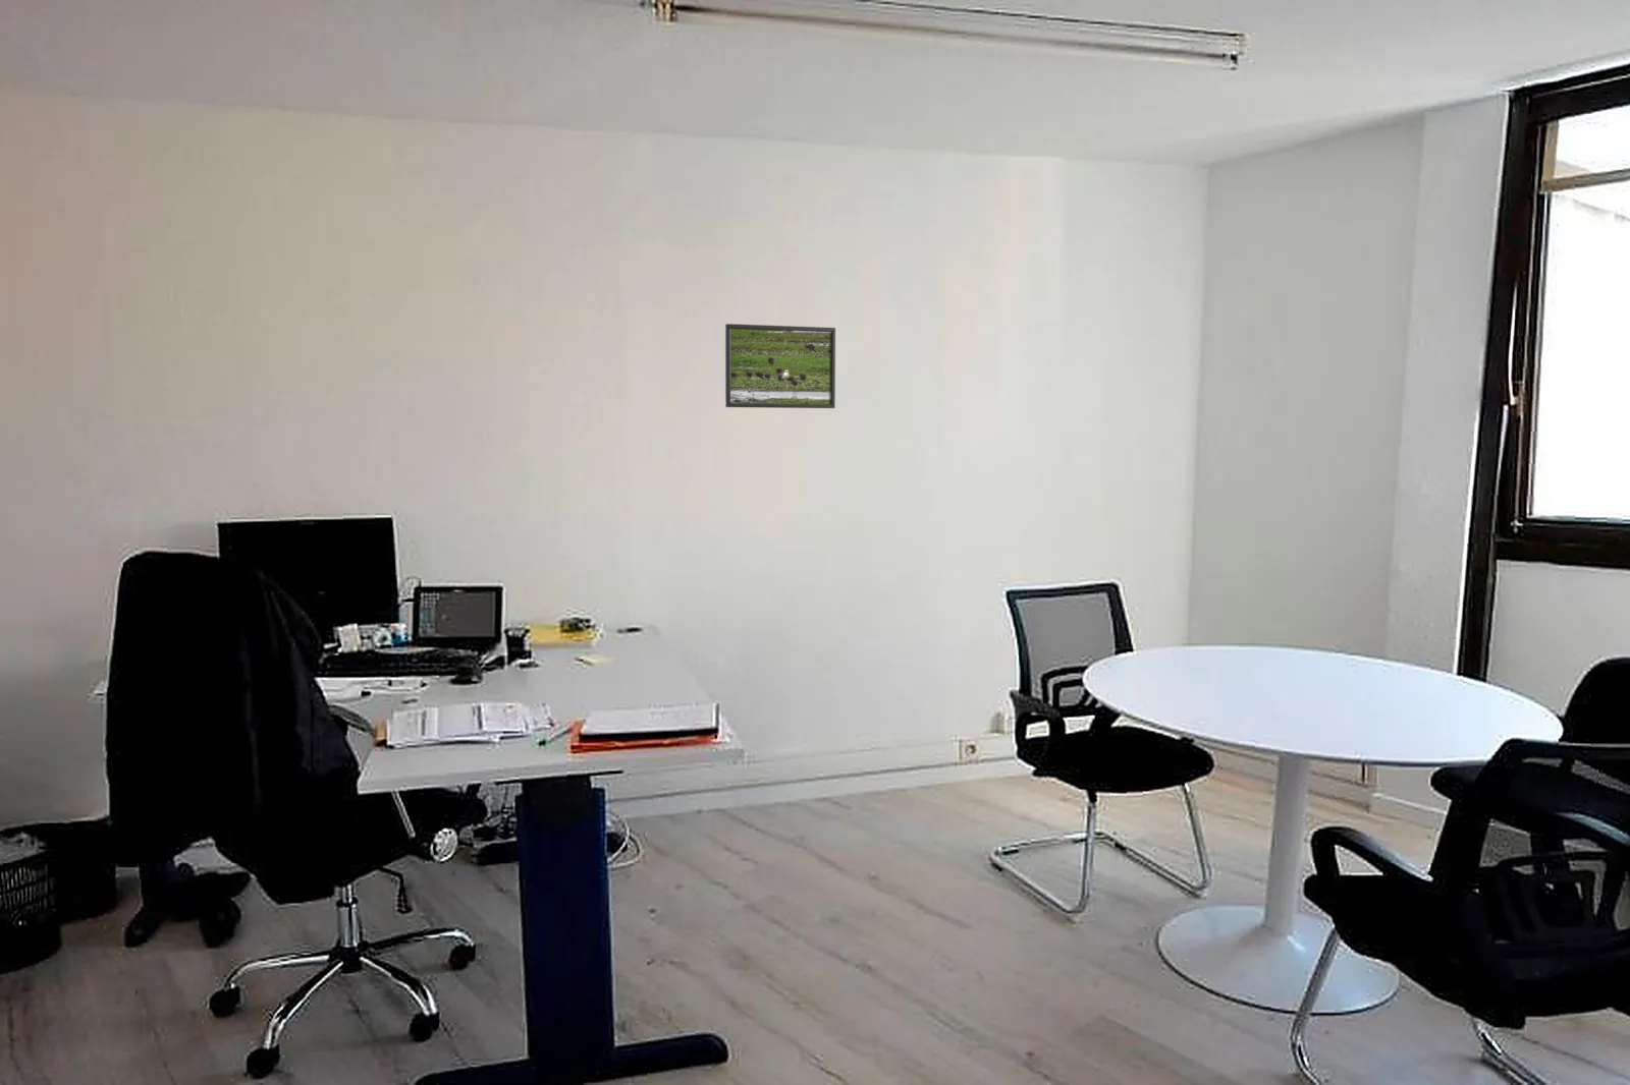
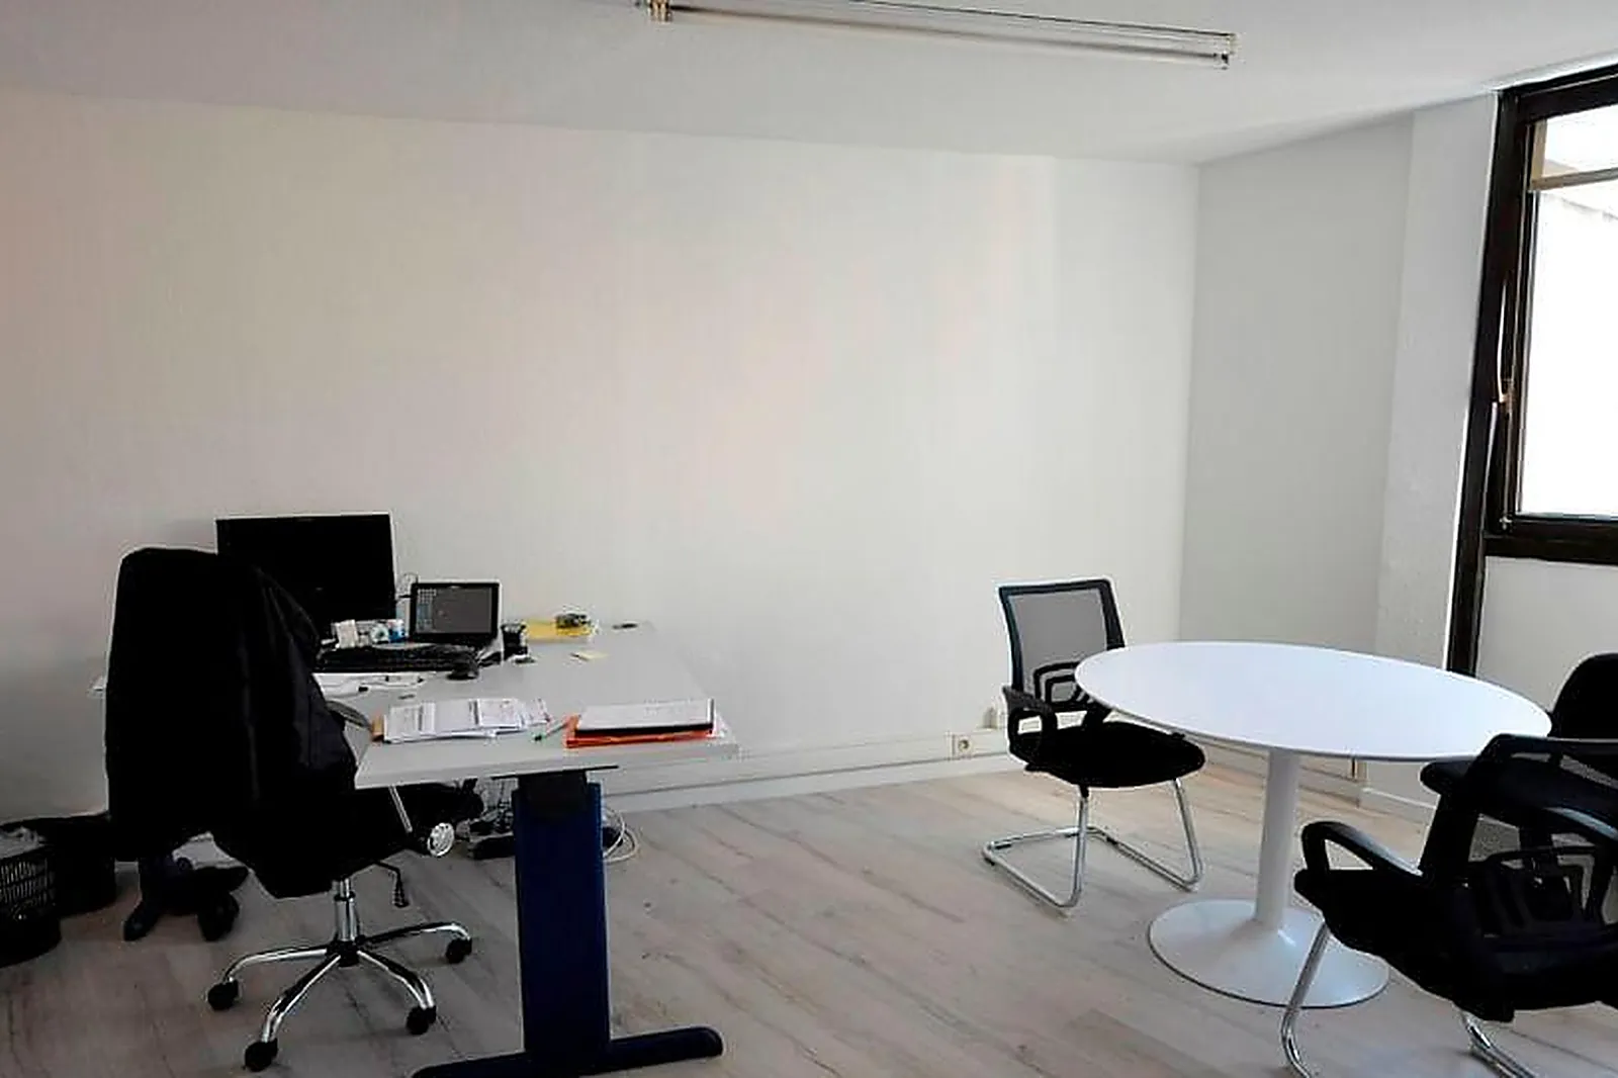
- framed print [725,322,836,409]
